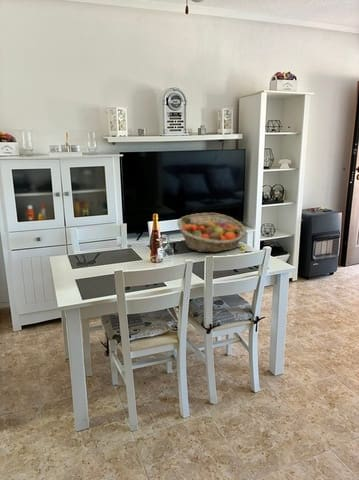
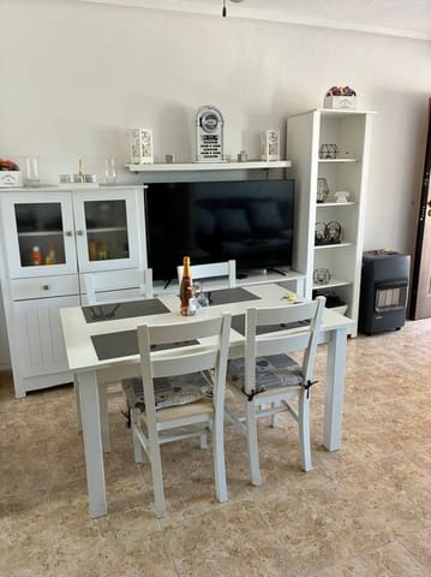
- fruit basket [176,212,248,254]
